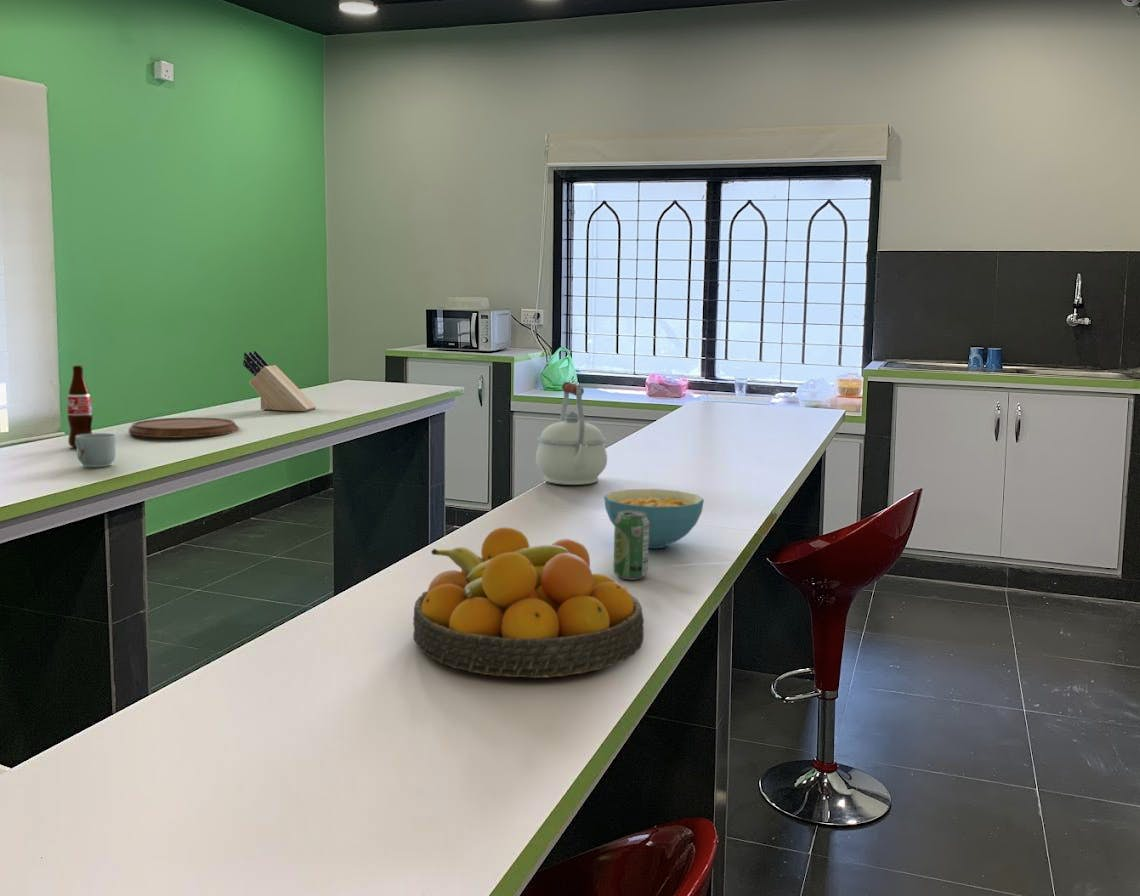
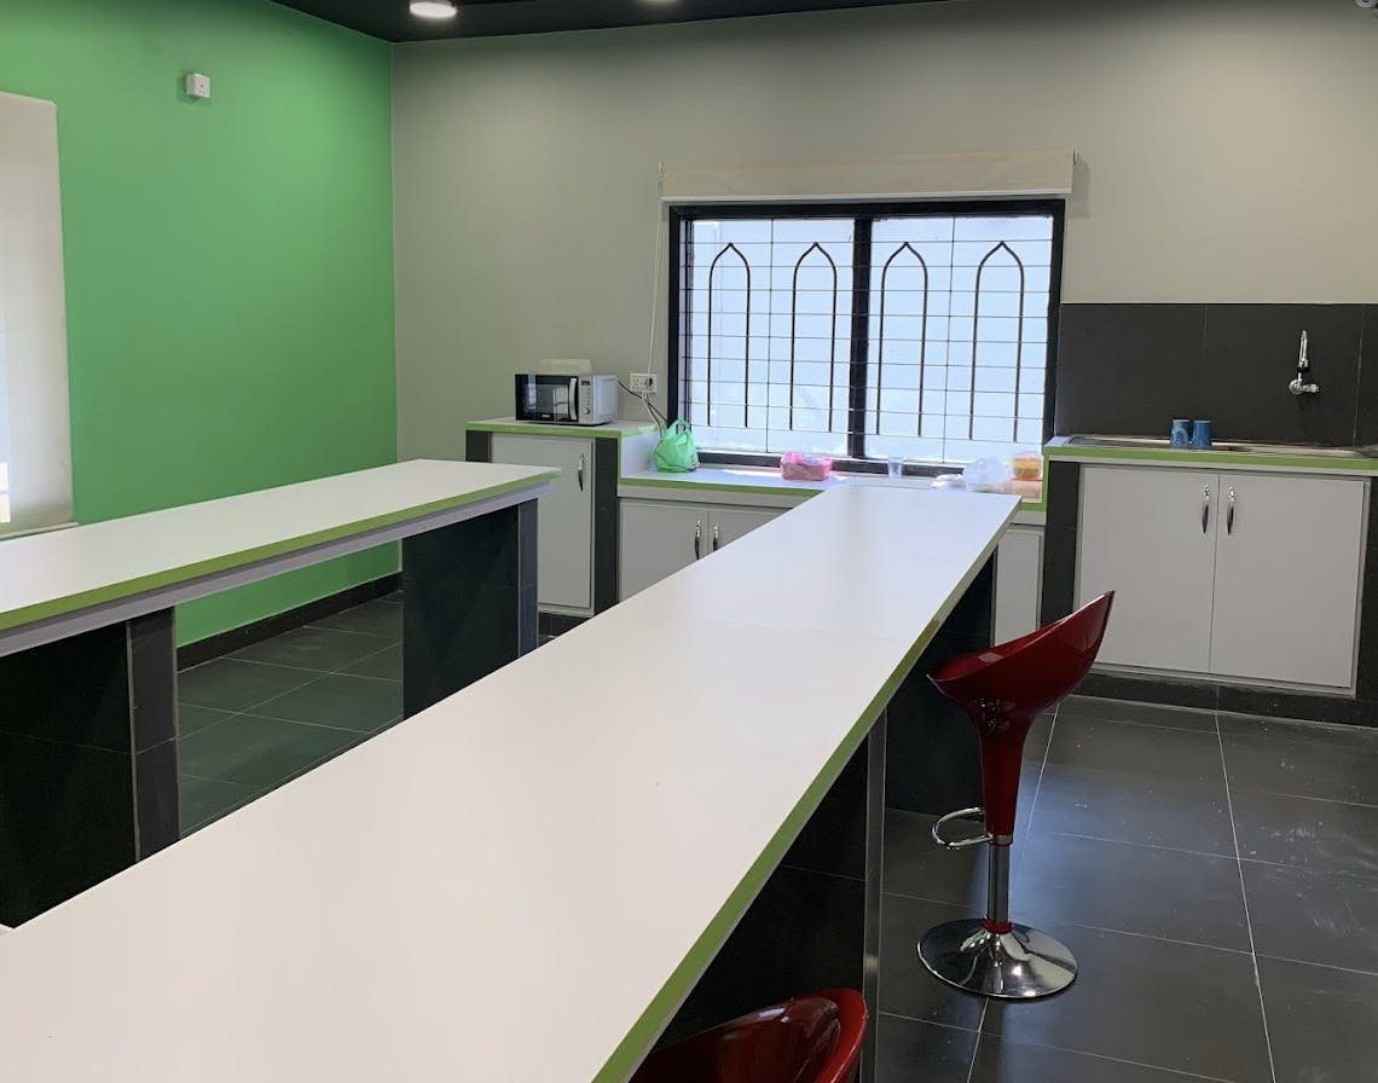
- beverage can [613,510,649,581]
- kettle [535,381,608,486]
- cutting board [128,417,239,438]
- cereal bowl [603,488,705,549]
- knife block [242,350,317,412]
- bottle [66,365,94,448]
- mug [75,432,117,468]
- fruit bowl [412,526,645,679]
